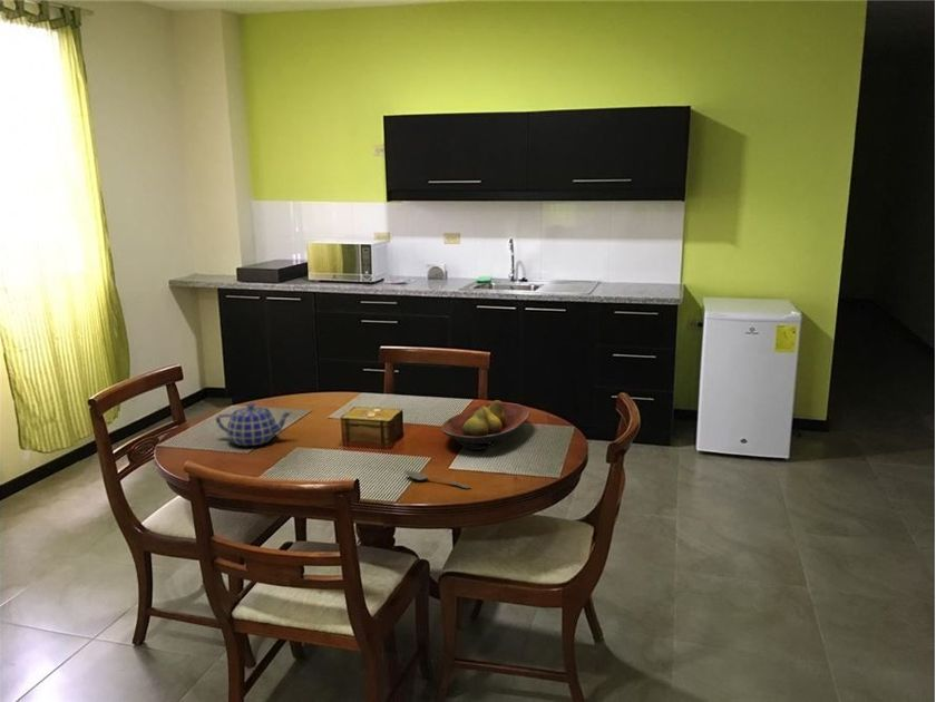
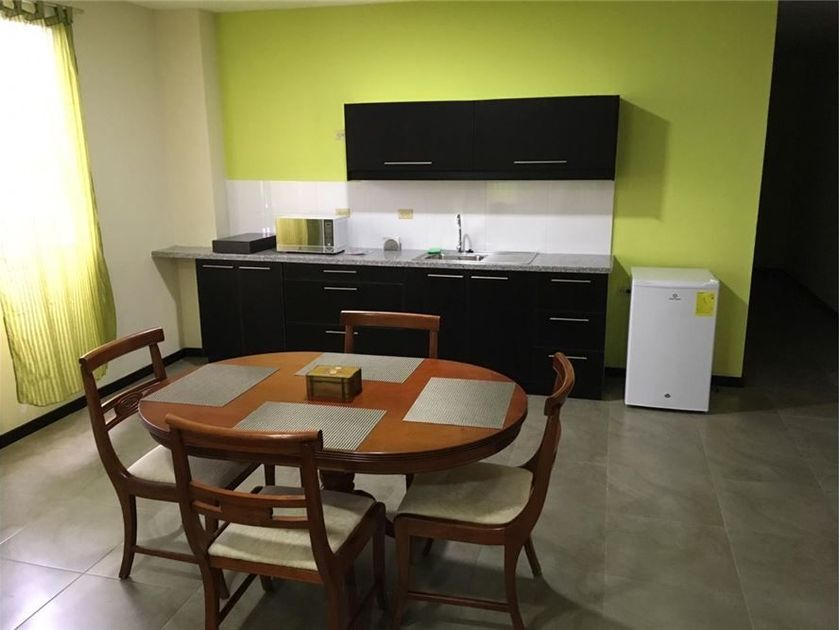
- spoon [403,469,472,489]
- fruit bowl [440,399,532,451]
- teapot [215,402,293,447]
